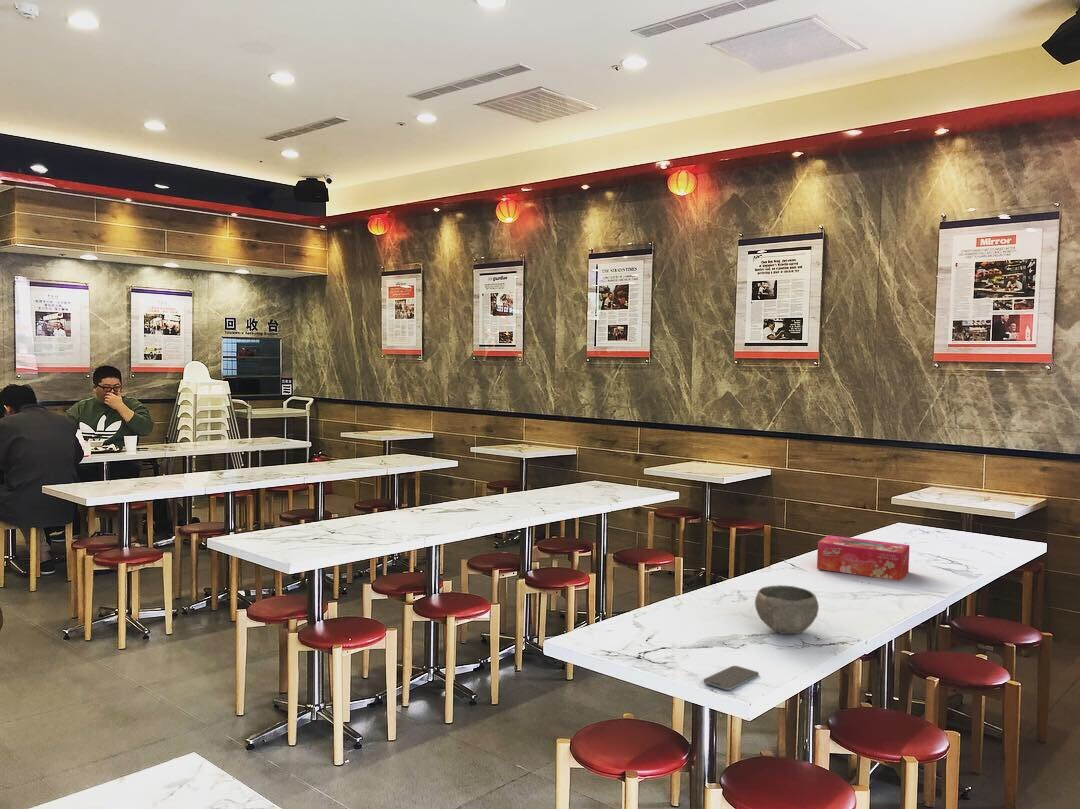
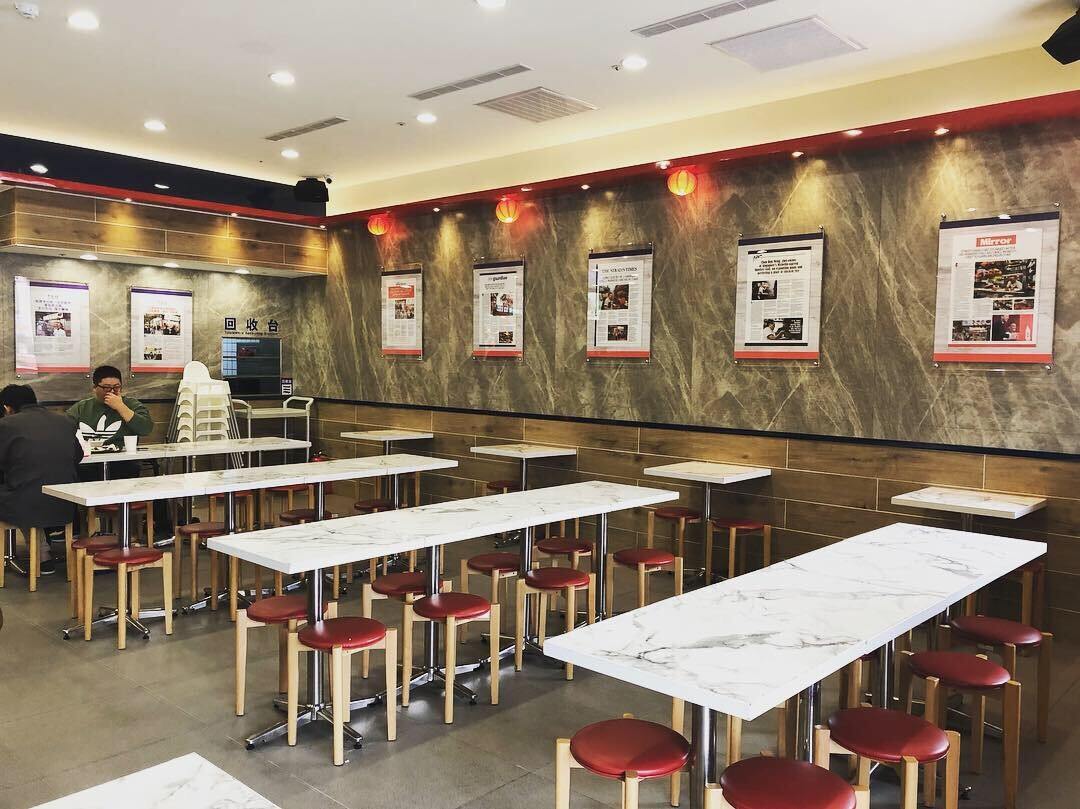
- smartphone [702,665,760,691]
- bowl [754,584,820,635]
- tissue box [816,534,910,582]
